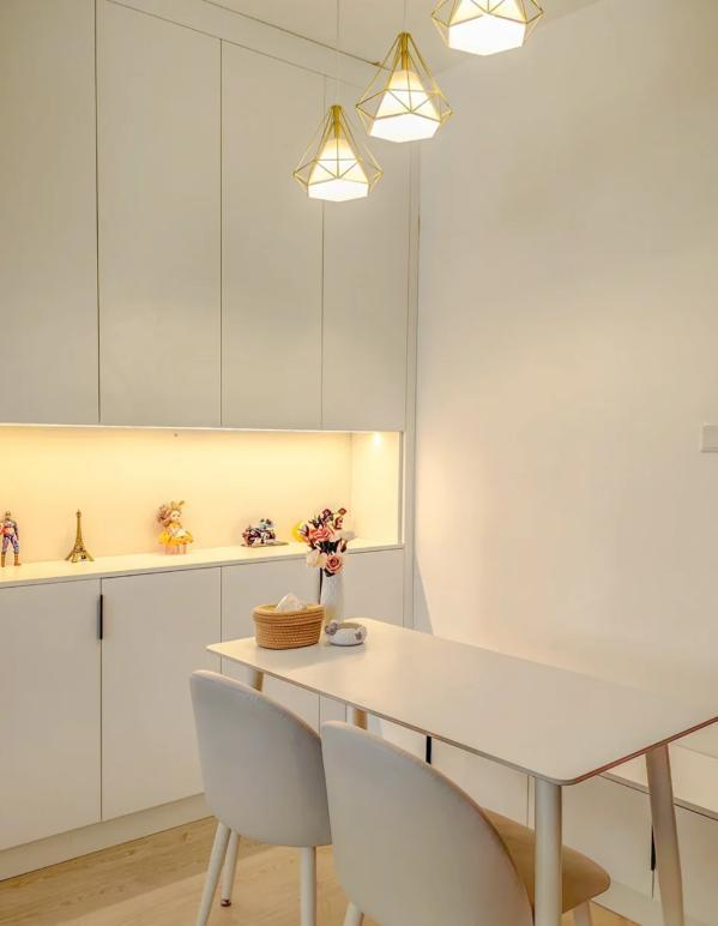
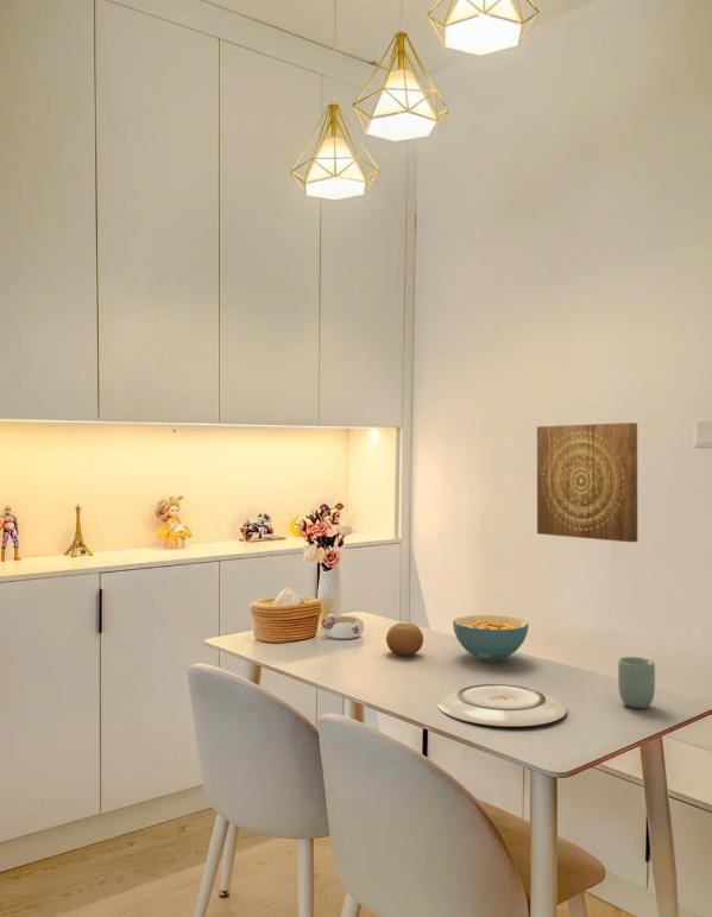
+ cup [617,656,656,709]
+ cereal bowl [452,614,530,663]
+ plate [436,683,568,728]
+ wall art [536,422,638,543]
+ fruit [385,622,424,657]
